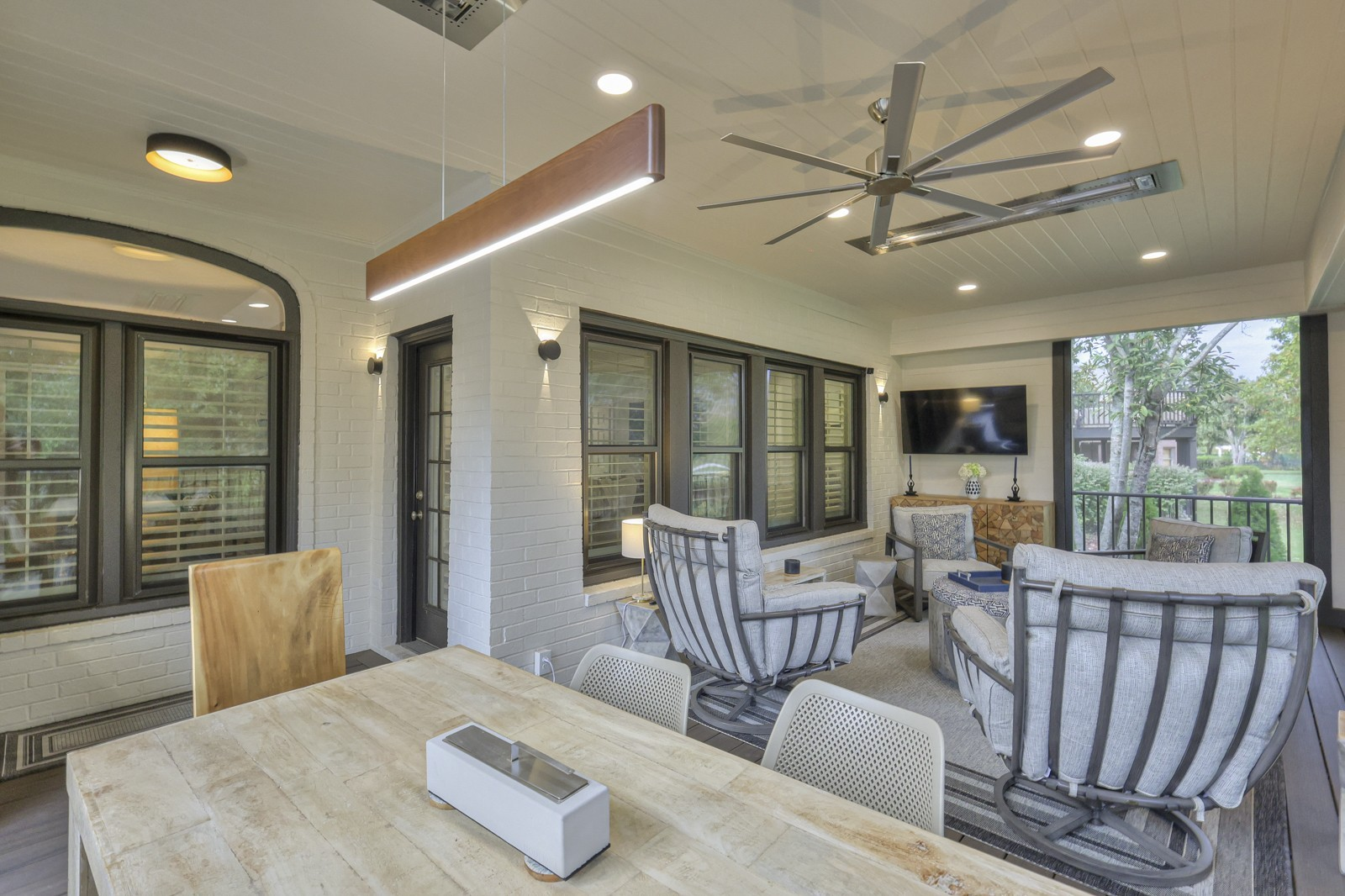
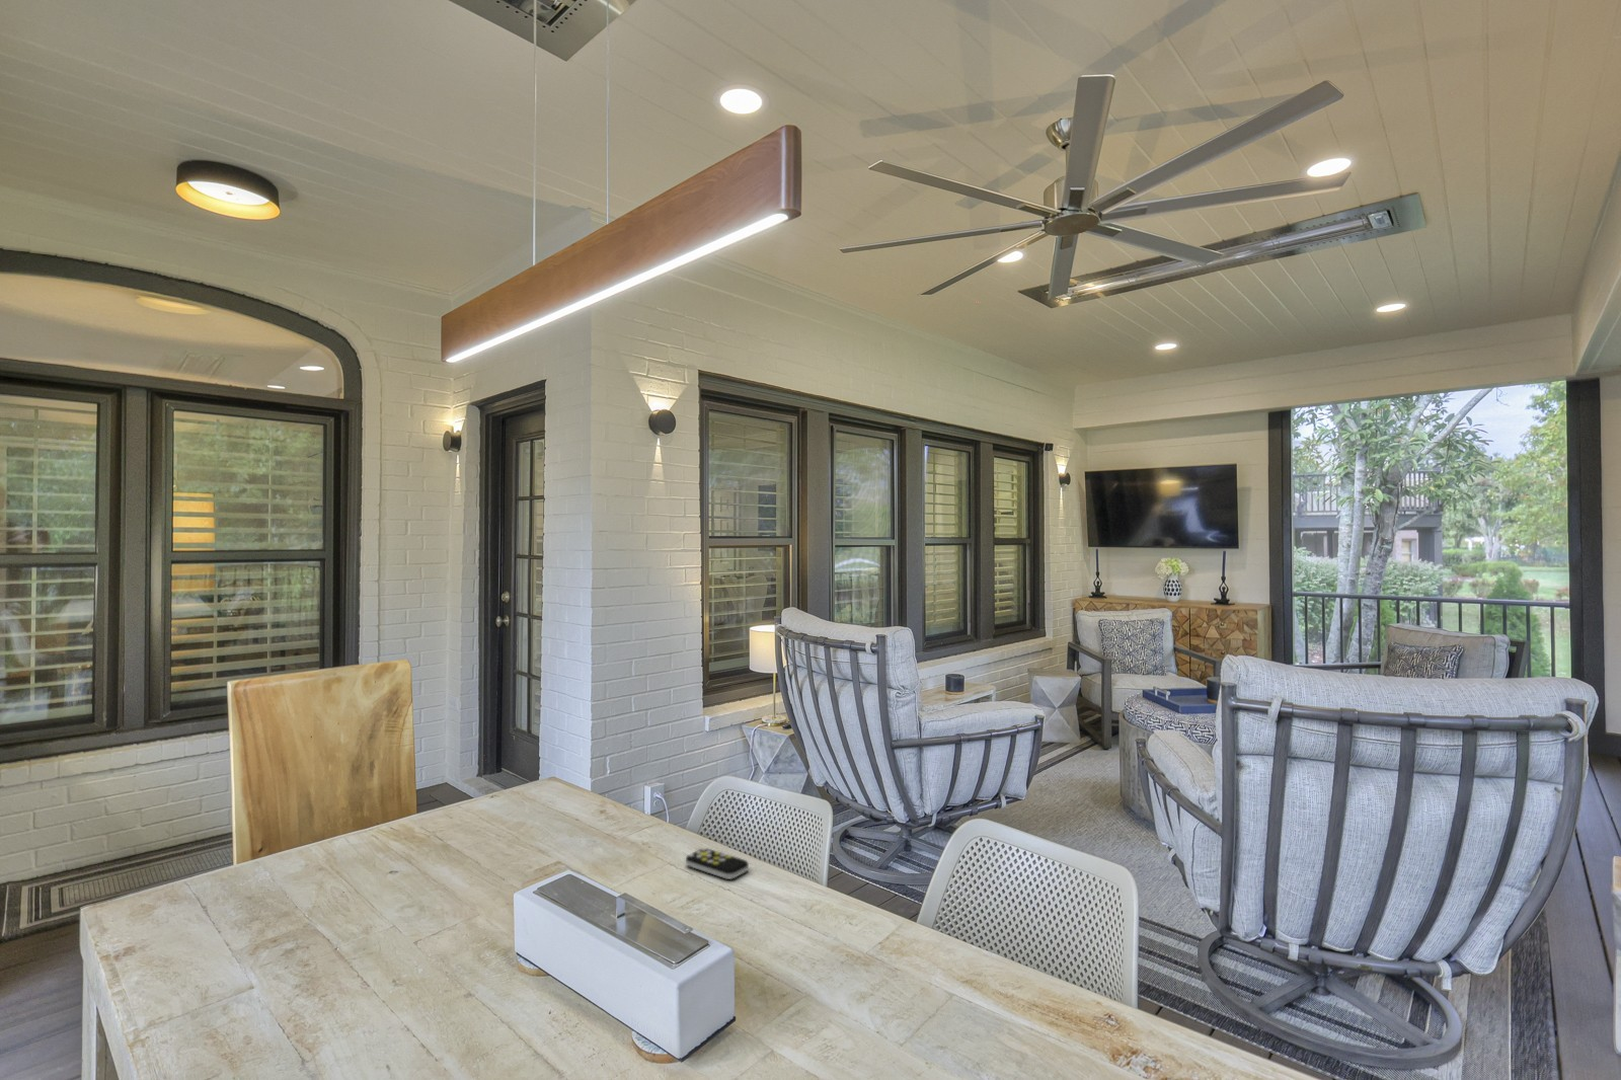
+ remote control [685,847,750,880]
